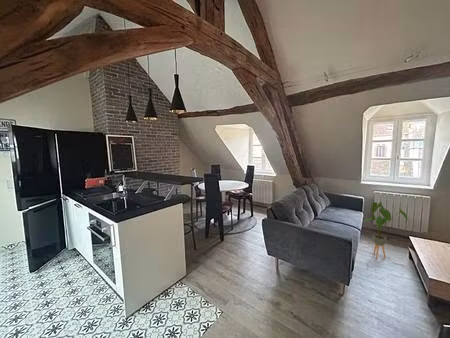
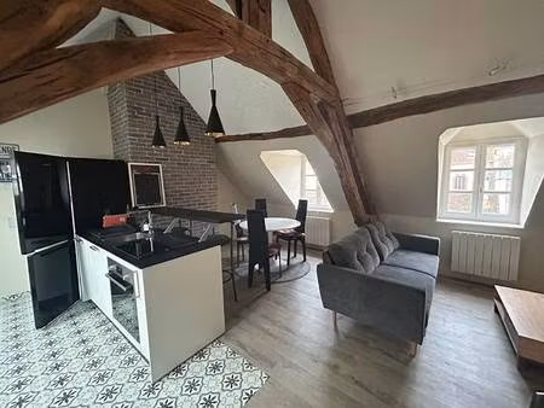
- house plant [363,201,409,259]
